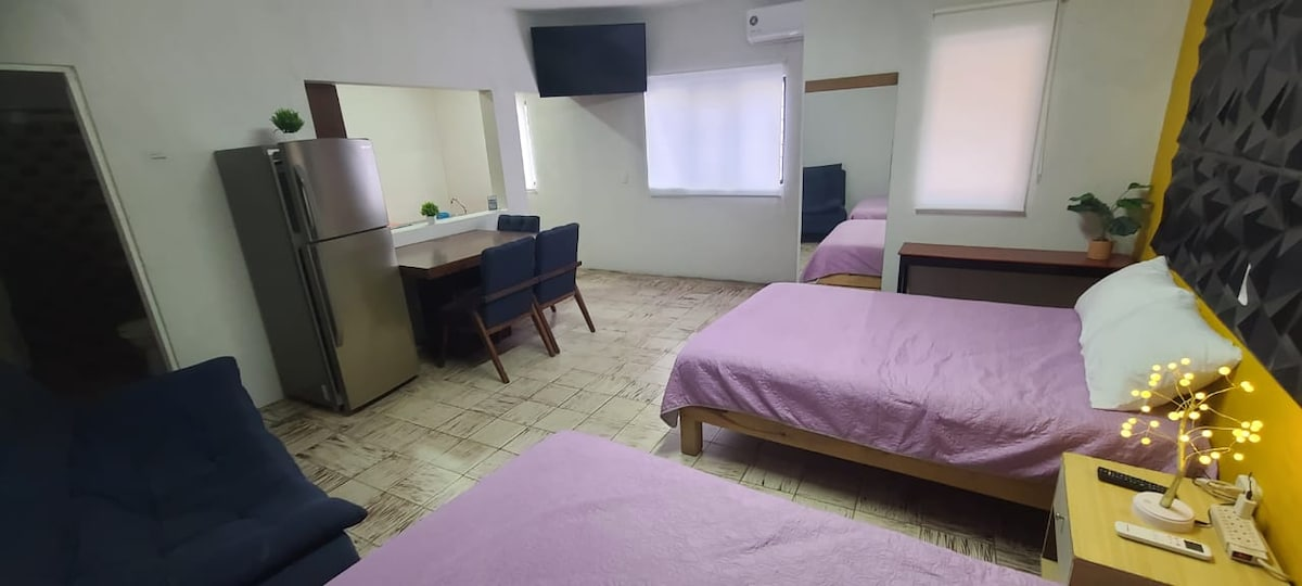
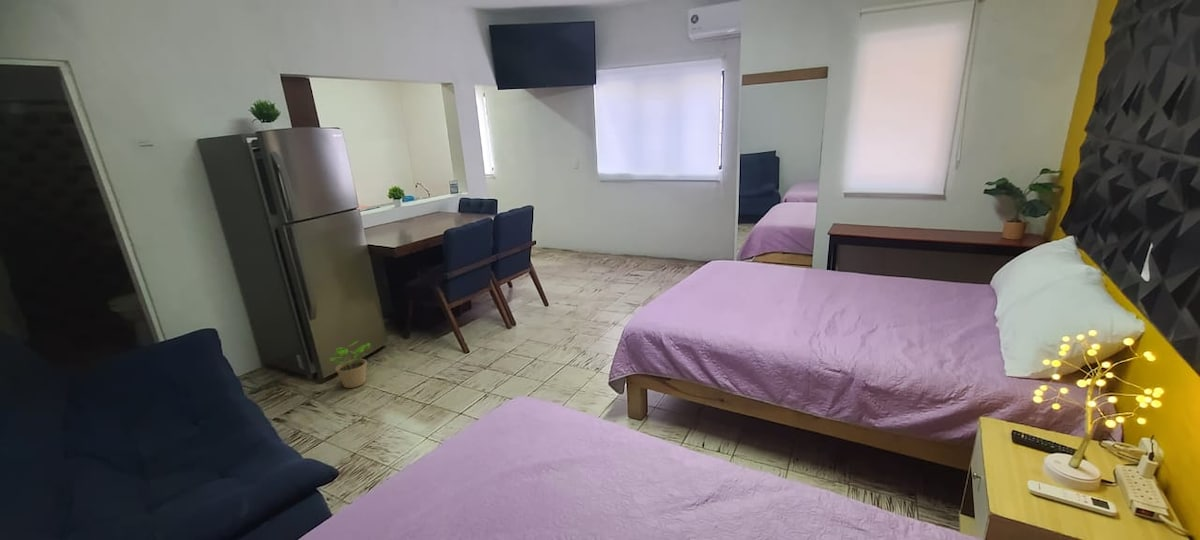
+ potted plant [328,340,372,389]
